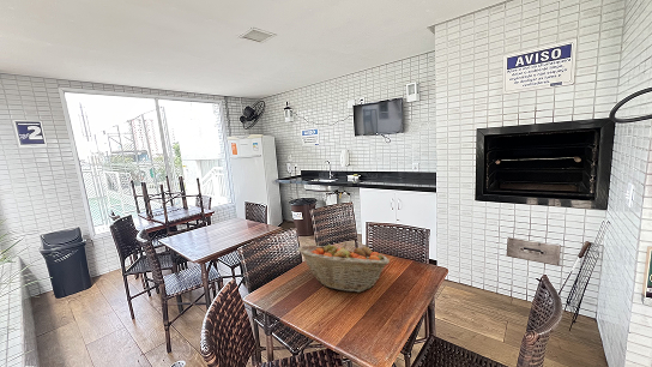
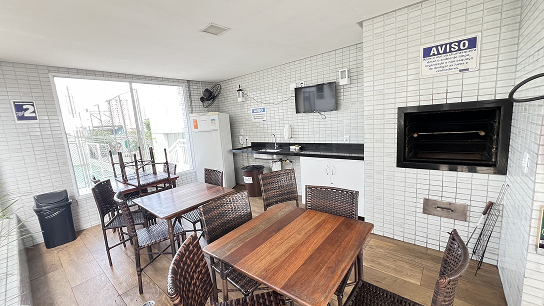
- fruit basket [296,241,391,294]
